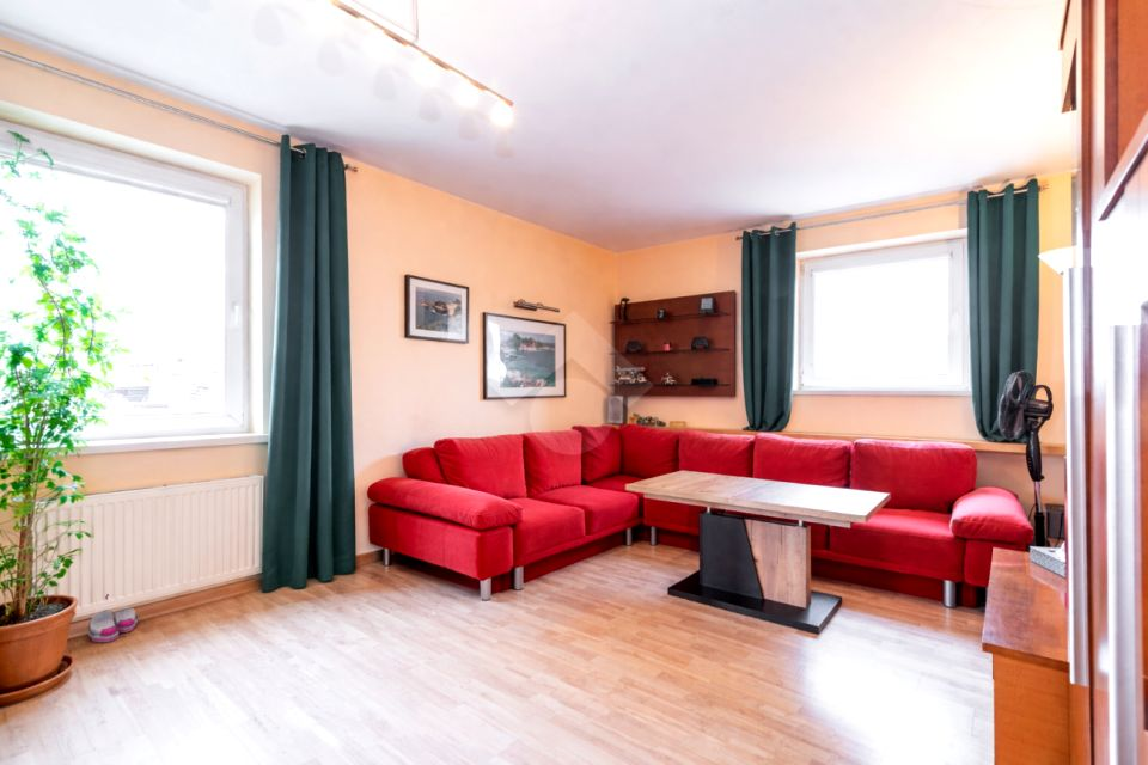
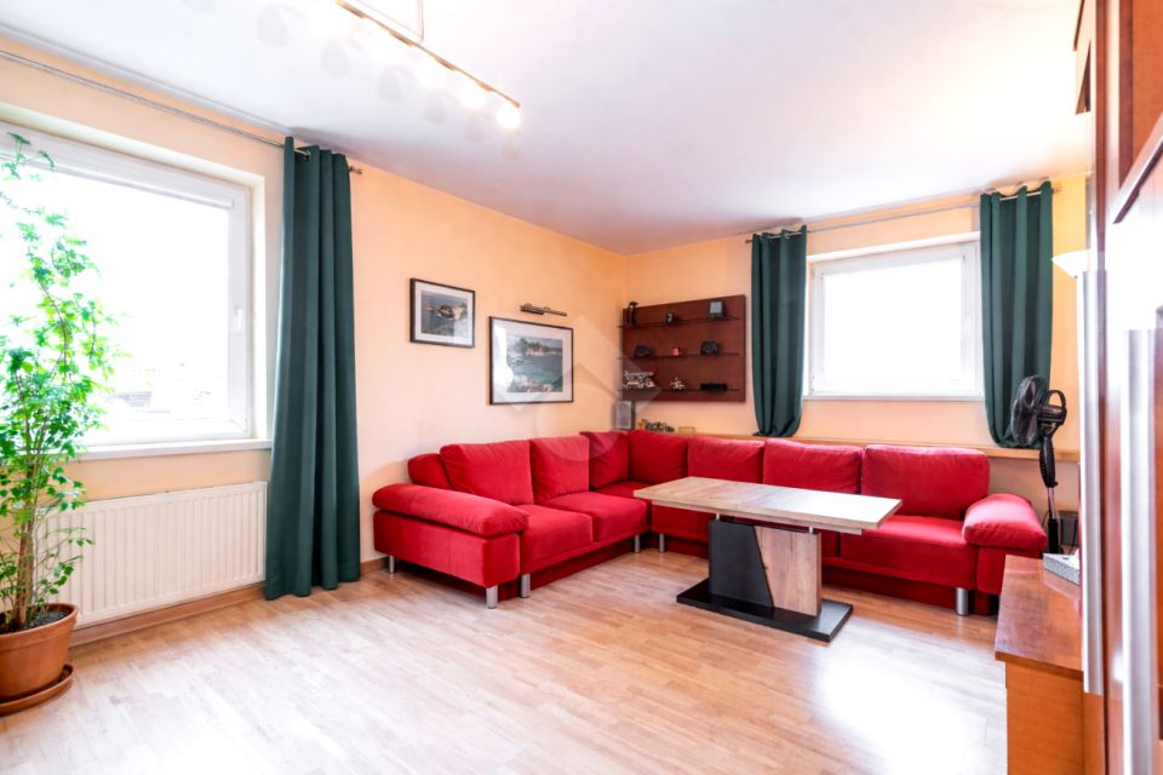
- boots [87,593,139,643]
